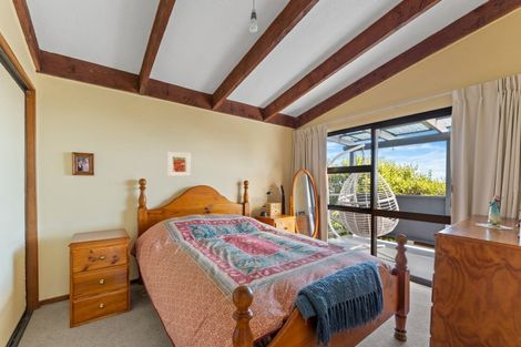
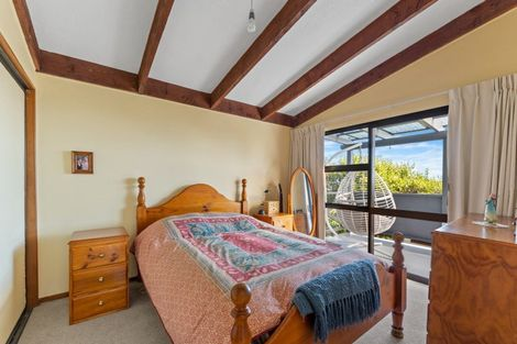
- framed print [166,151,193,177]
